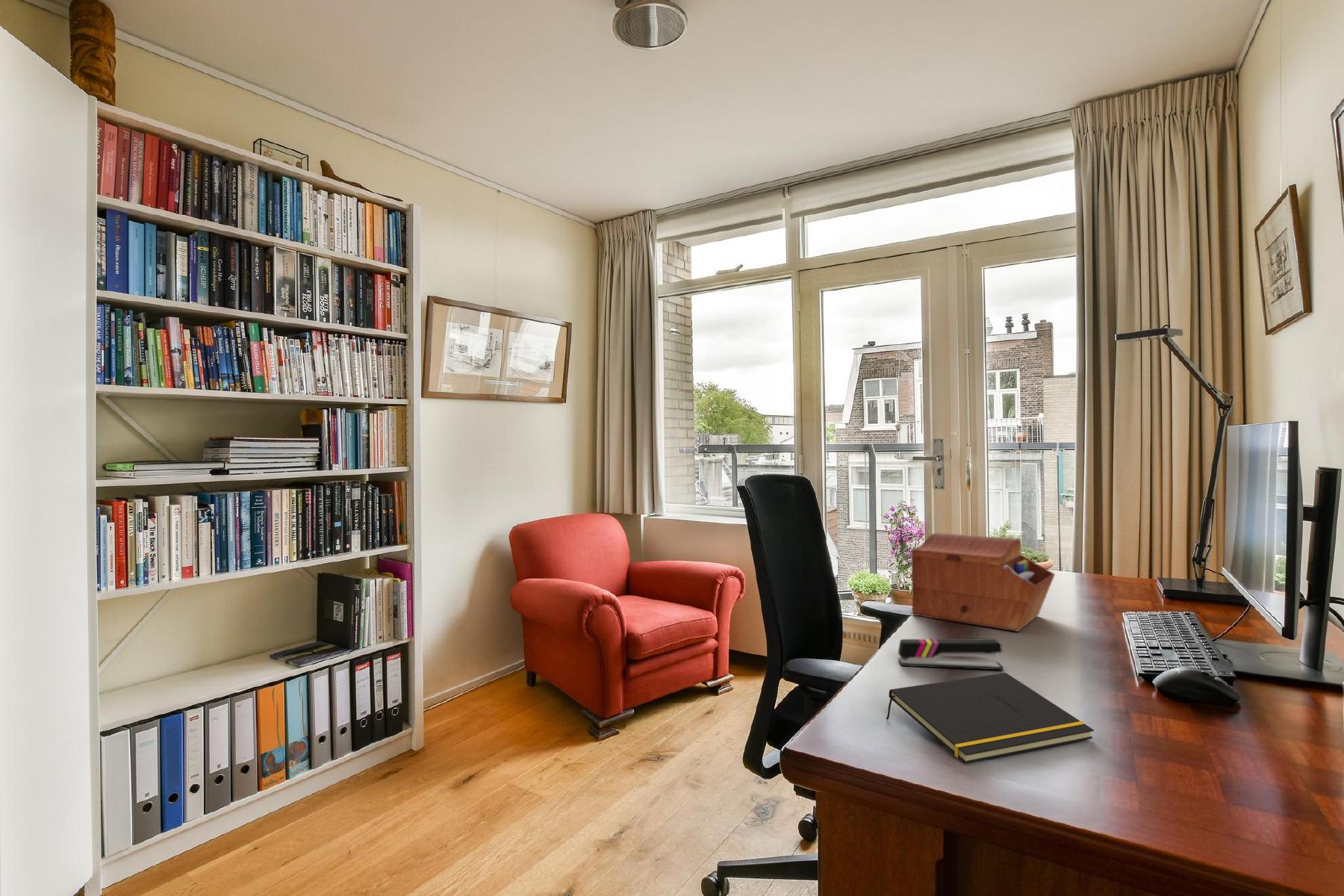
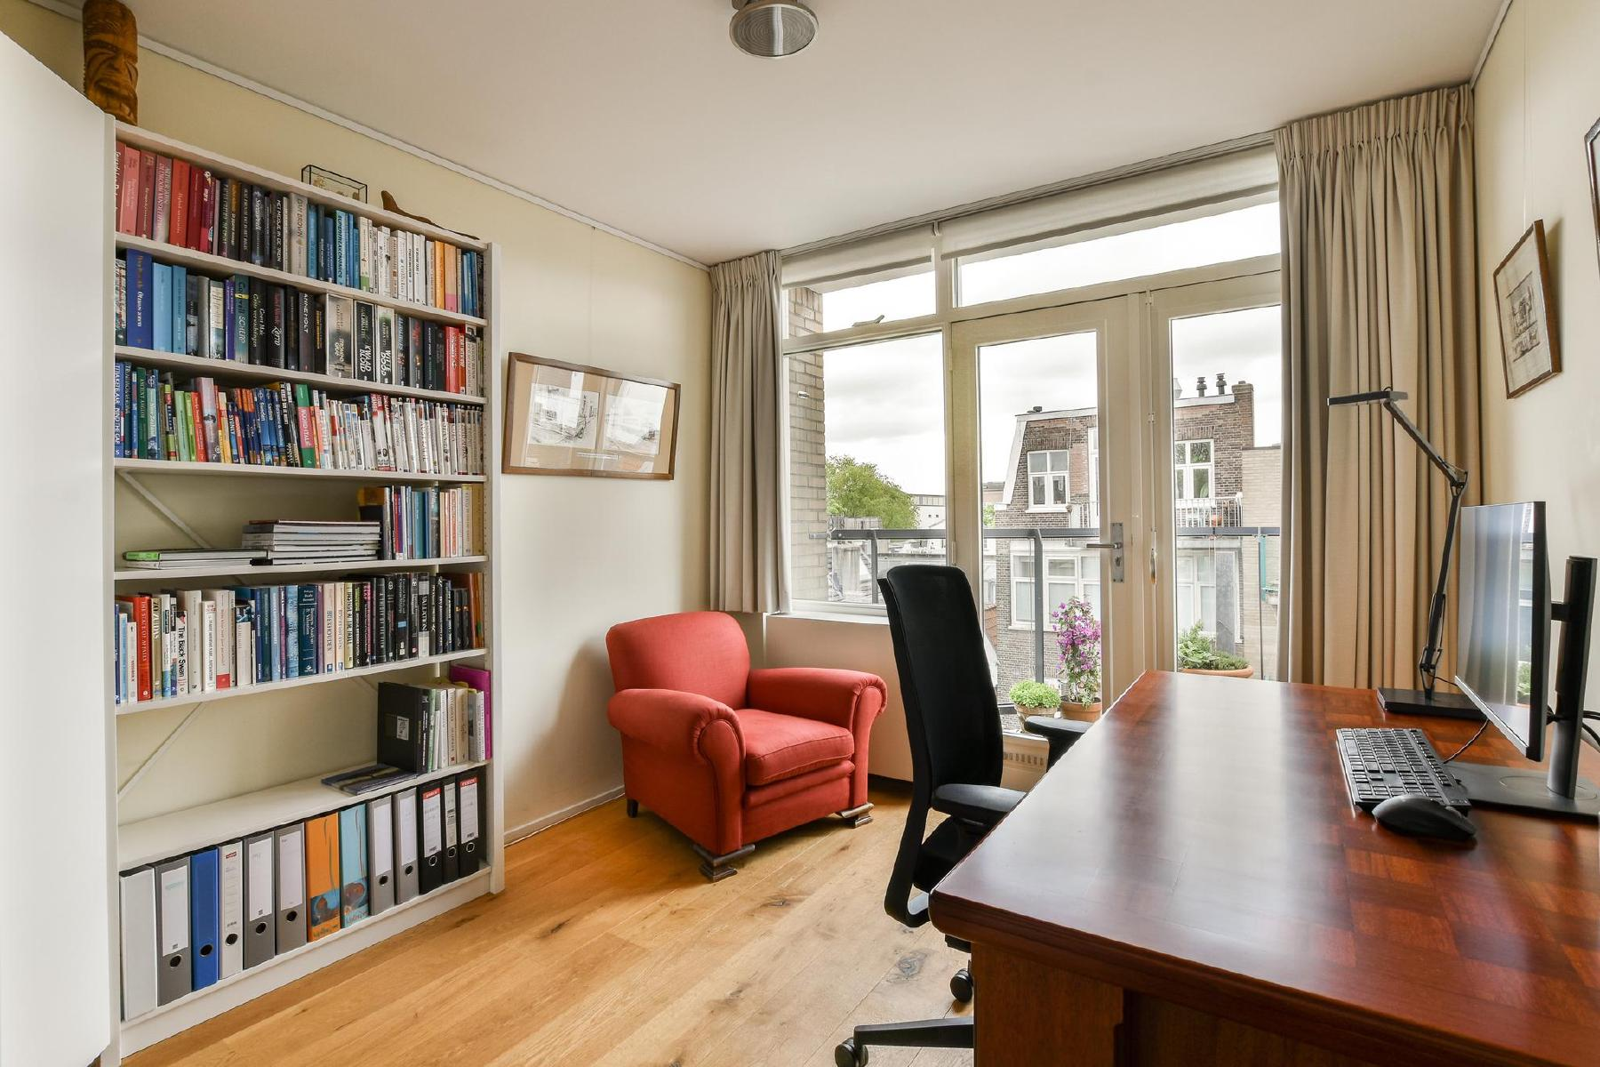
- stapler [897,638,1004,671]
- notepad [886,672,1095,764]
- sewing box [911,532,1056,632]
